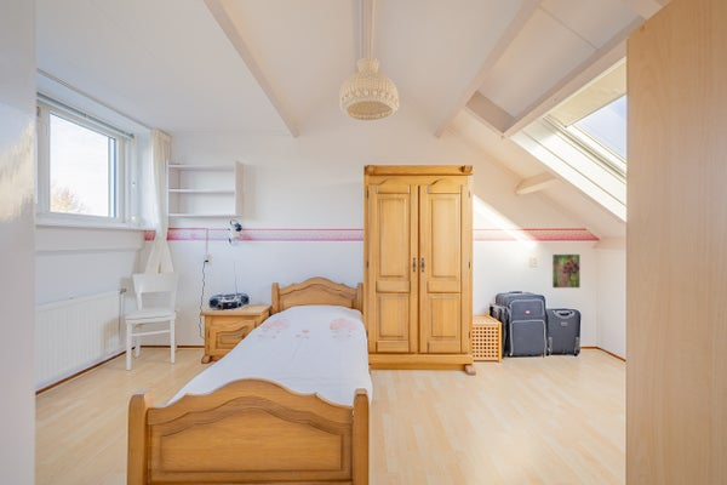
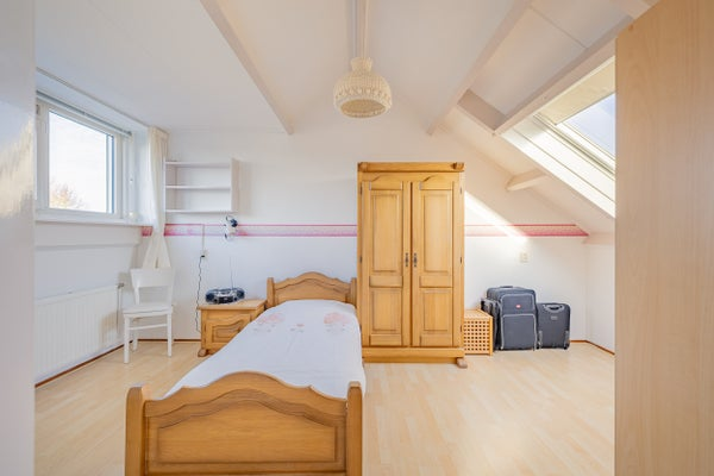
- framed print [550,253,582,290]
